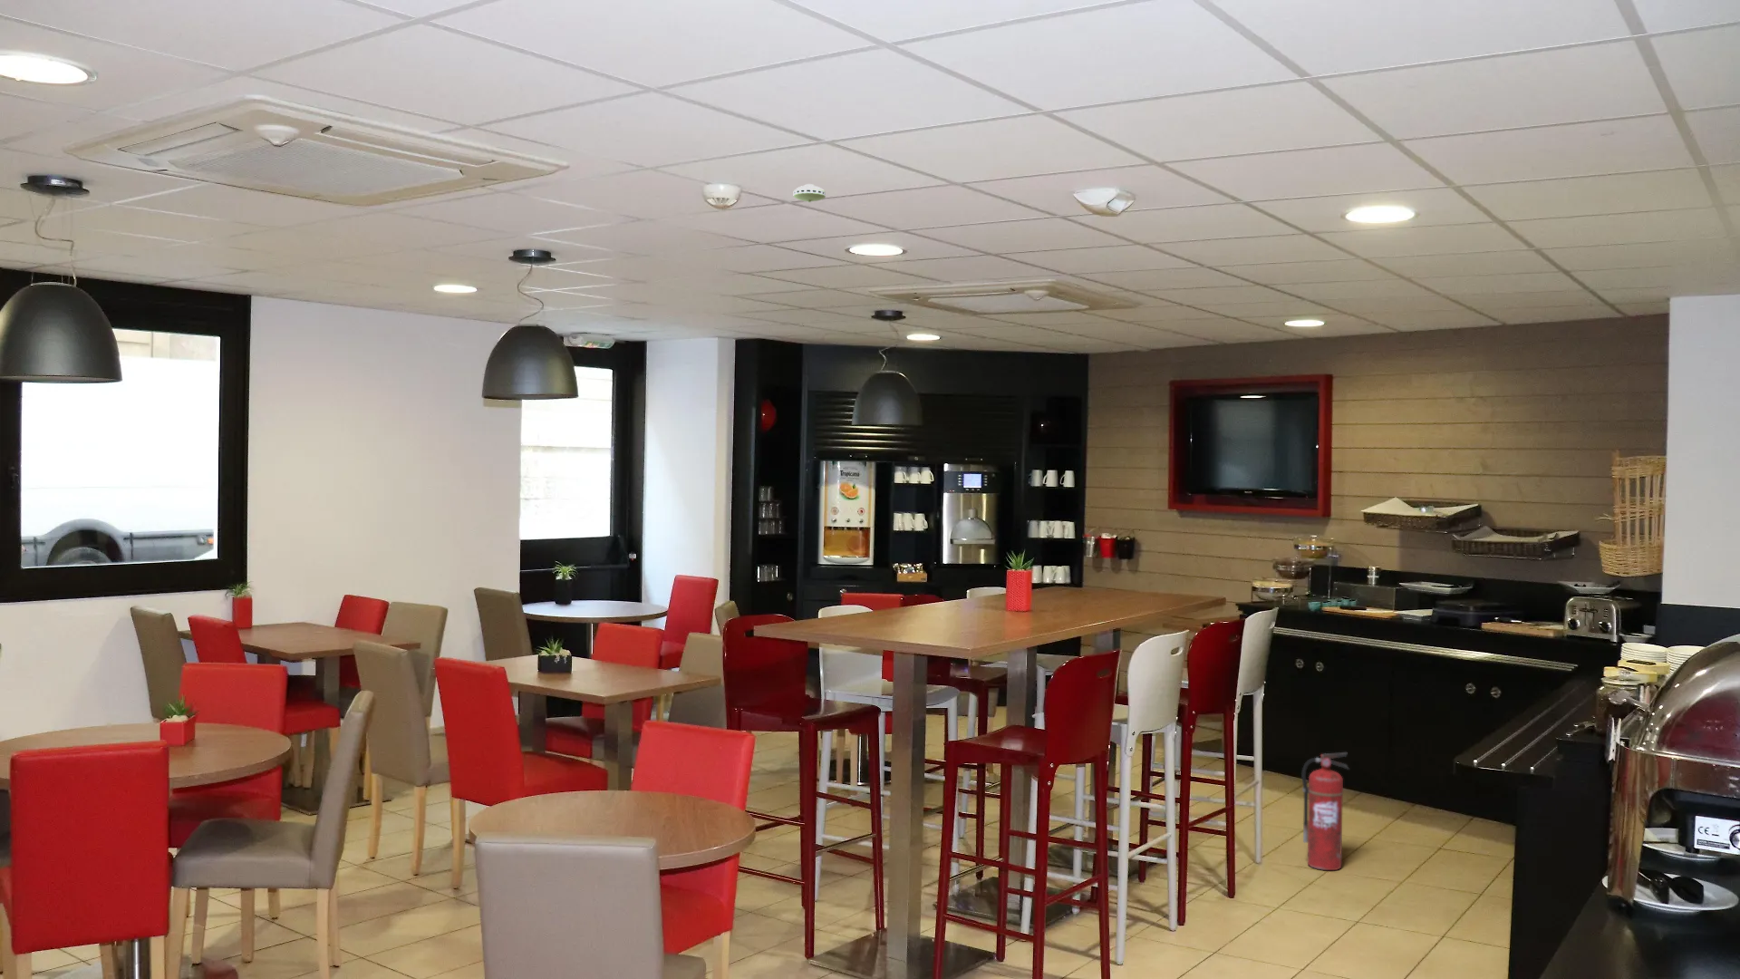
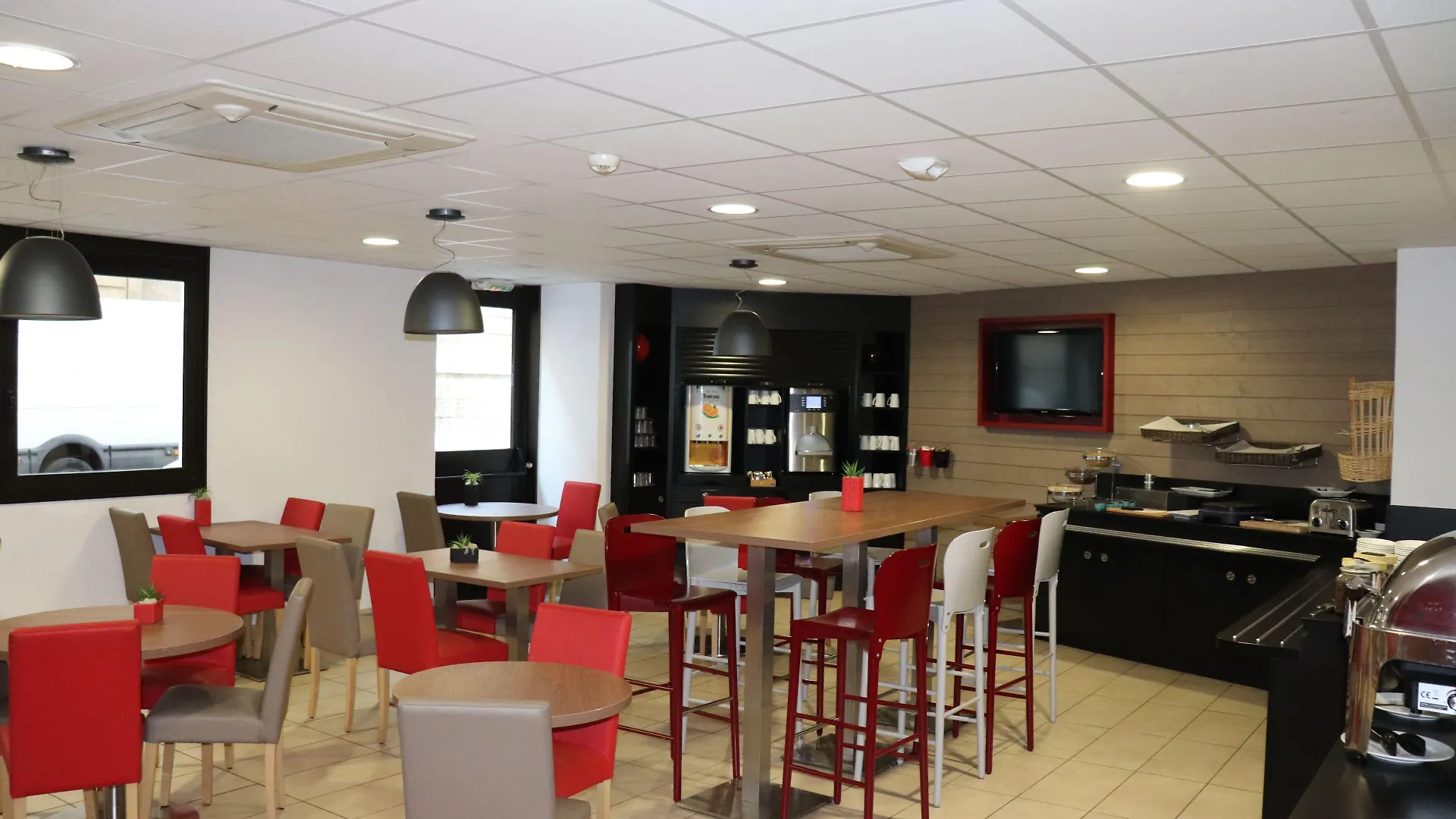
- fire extinguisher [1300,752,1350,871]
- smoke detector [794,183,827,203]
